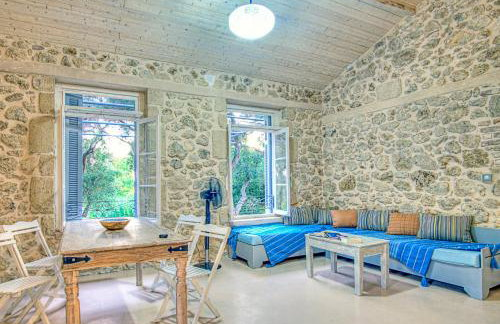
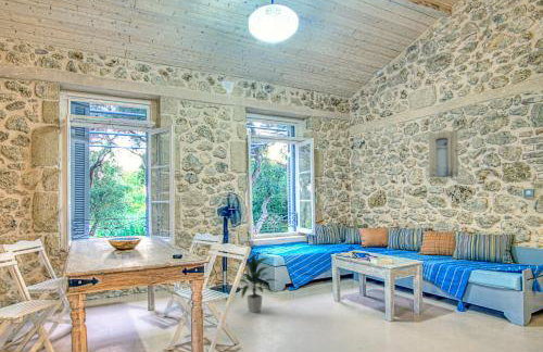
+ wall art [428,129,459,178]
+ indoor plant [236,254,277,314]
